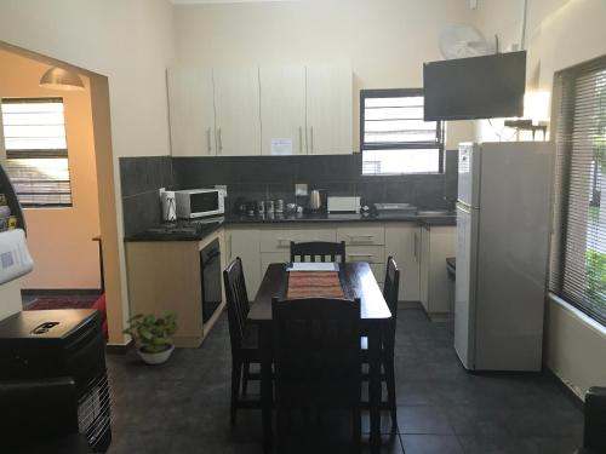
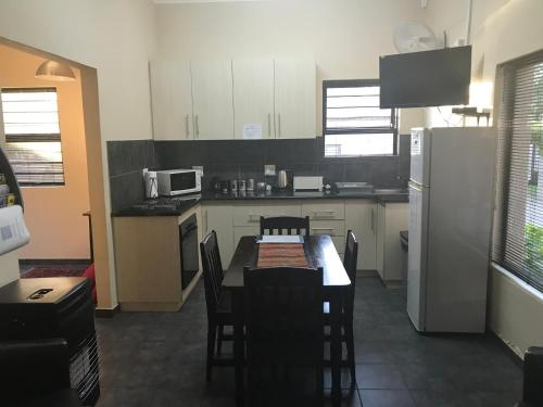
- potted plant [121,309,179,366]
